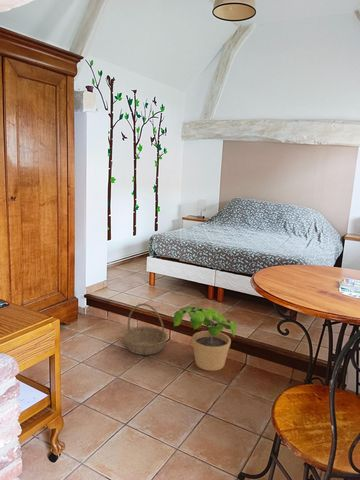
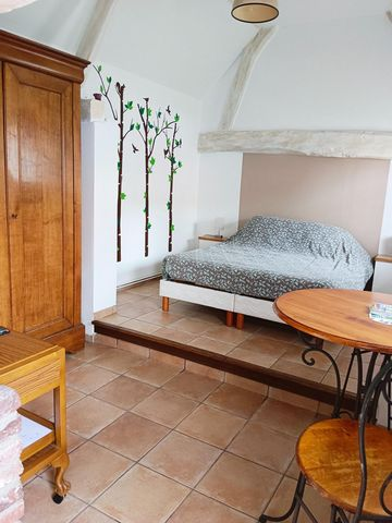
- basket [122,302,169,356]
- potted plant [172,305,237,372]
